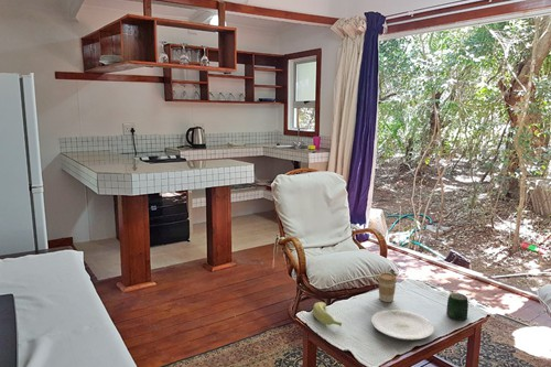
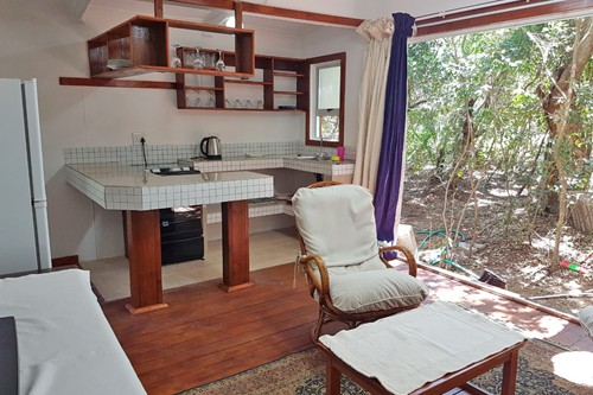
- banana [312,301,343,327]
- coffee cup [377,271,398,303]
- plate [370,309,435,342]
- jar [445,292,469,322]
